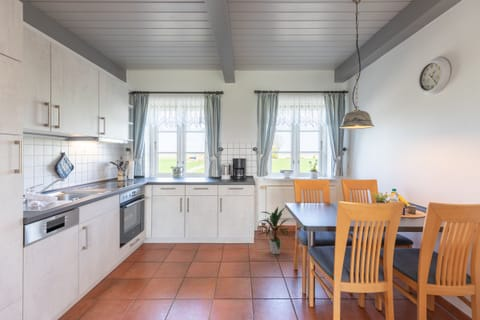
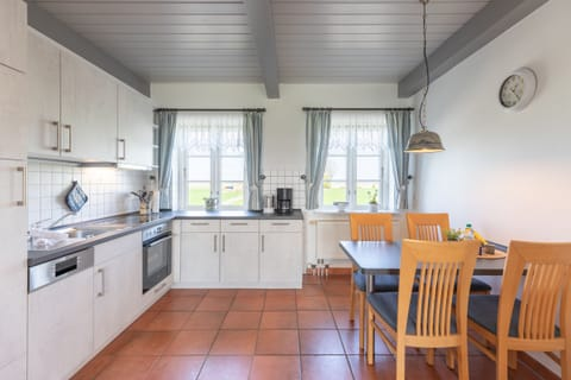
- indoor plant [258,206,291,255]
